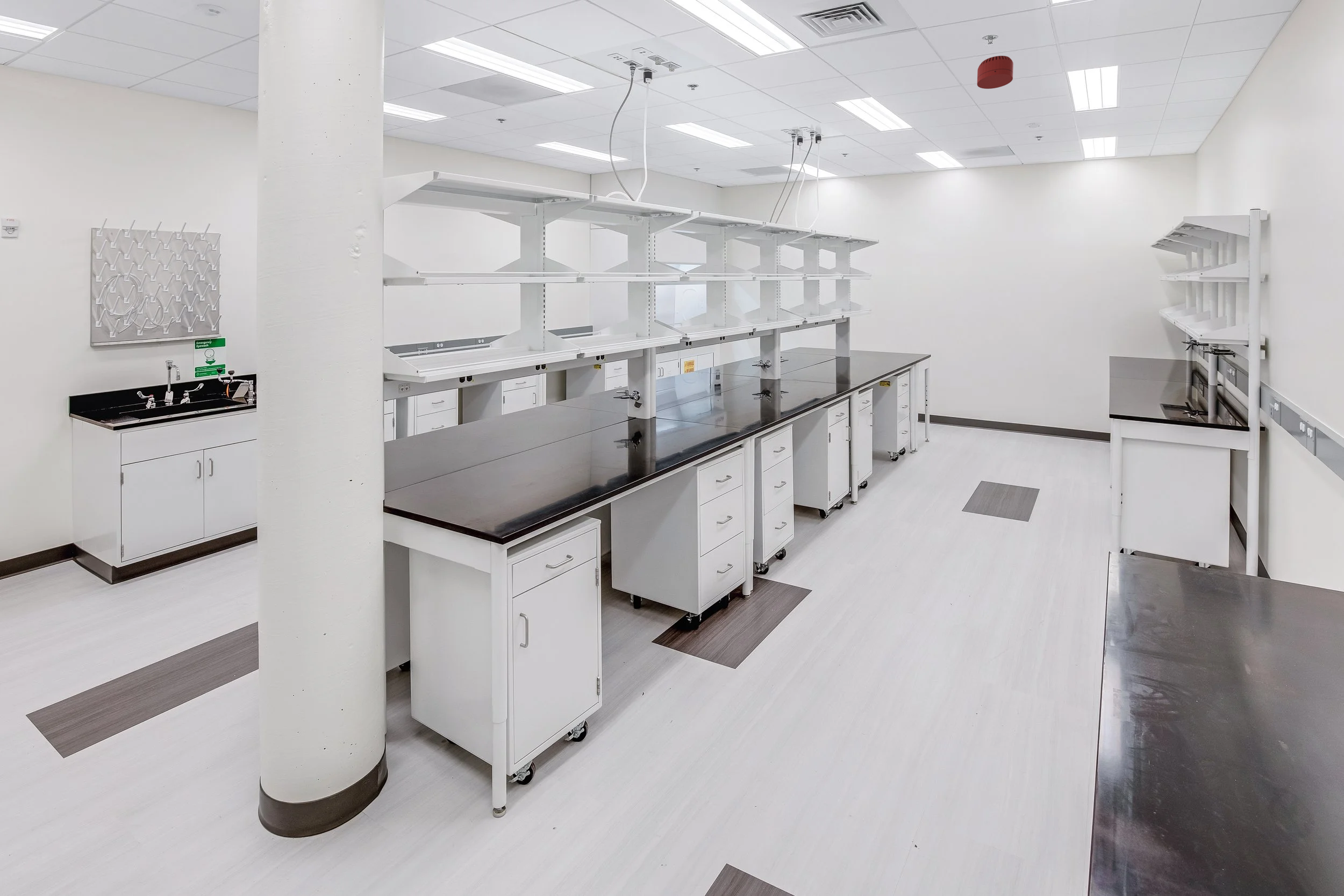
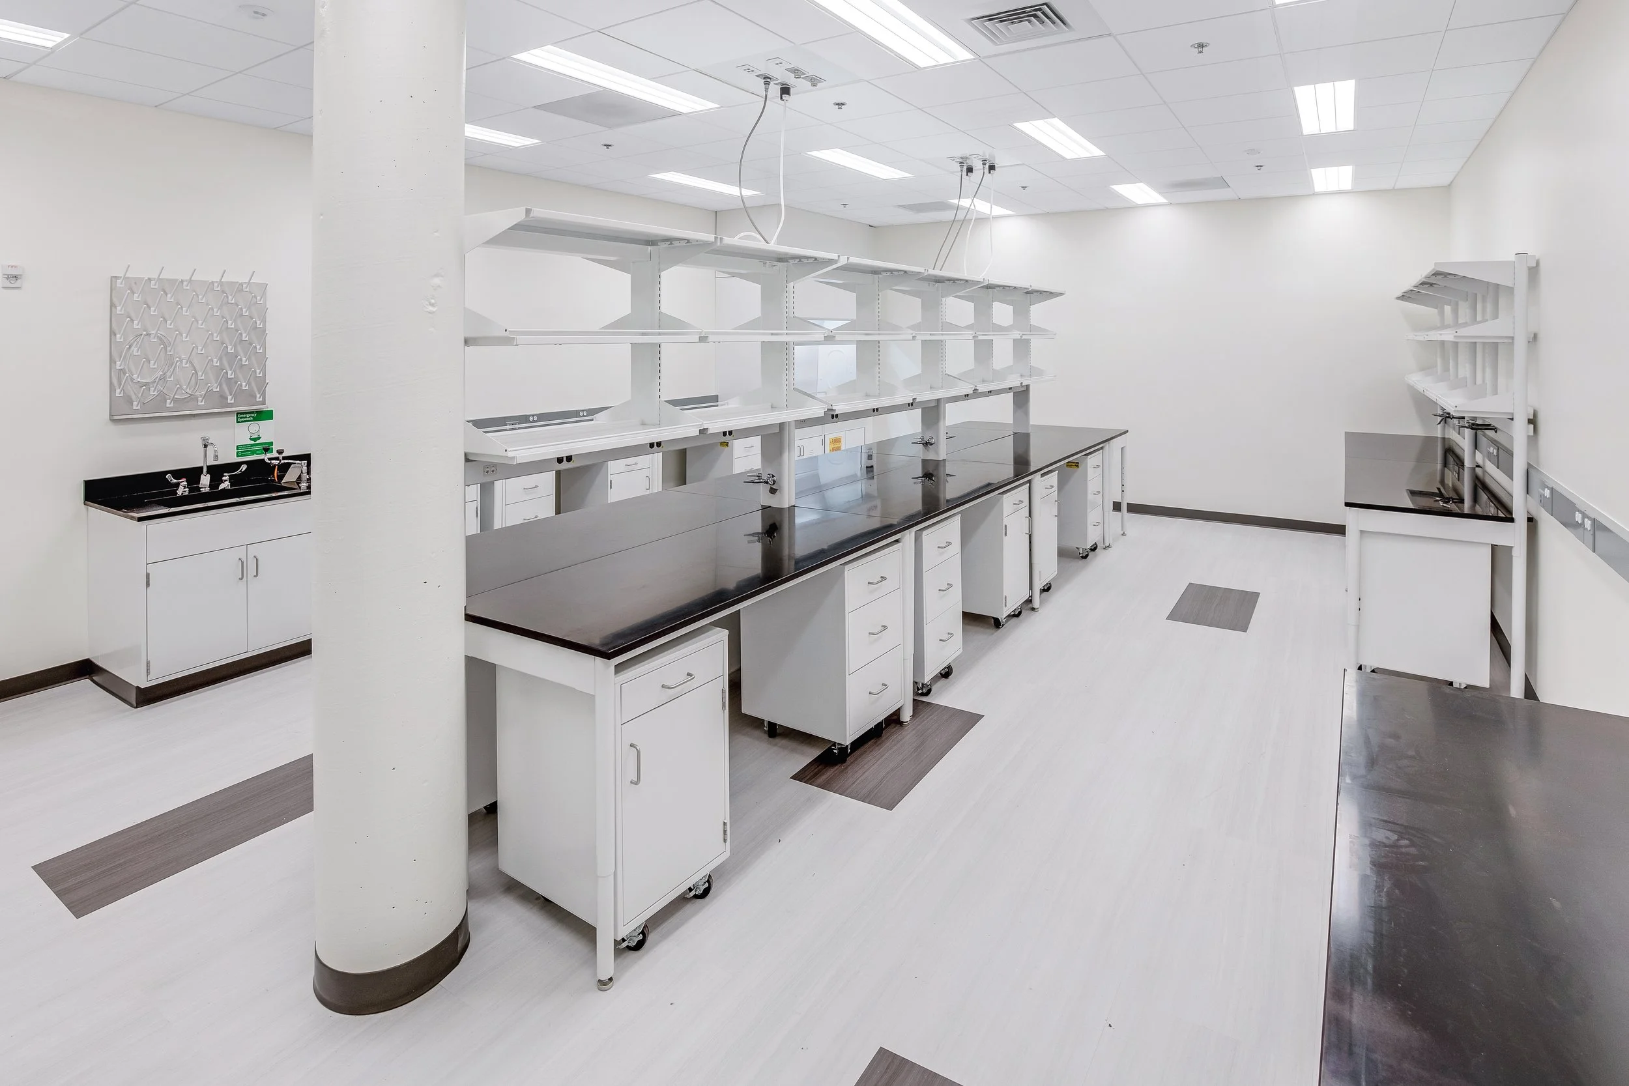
- smoke detector [977,55,1014,89]
